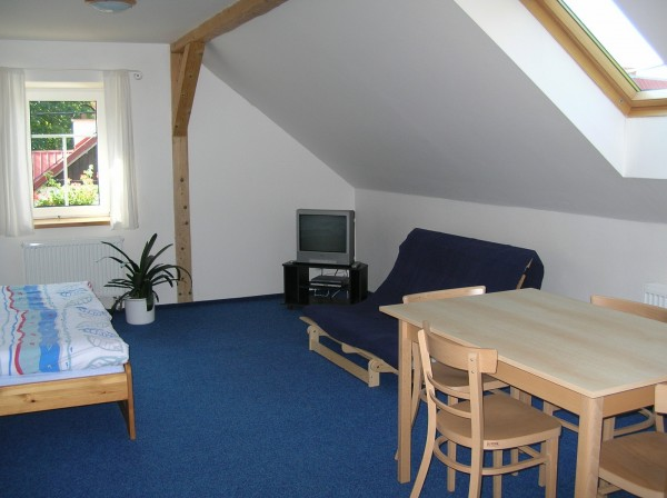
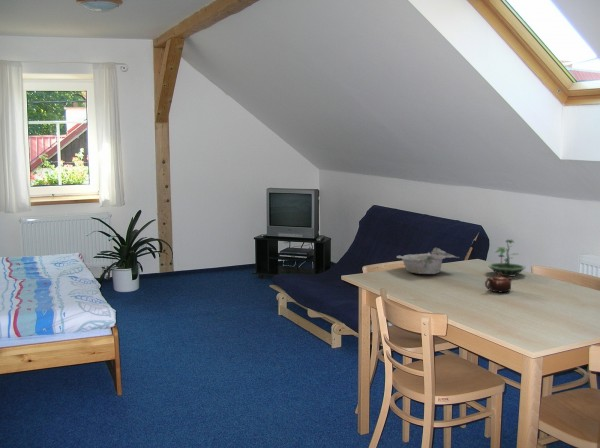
+ teapot [484,273,514,293]
+ terrarium [487,238,527,278]
+ bowl [396,247,460,275]
